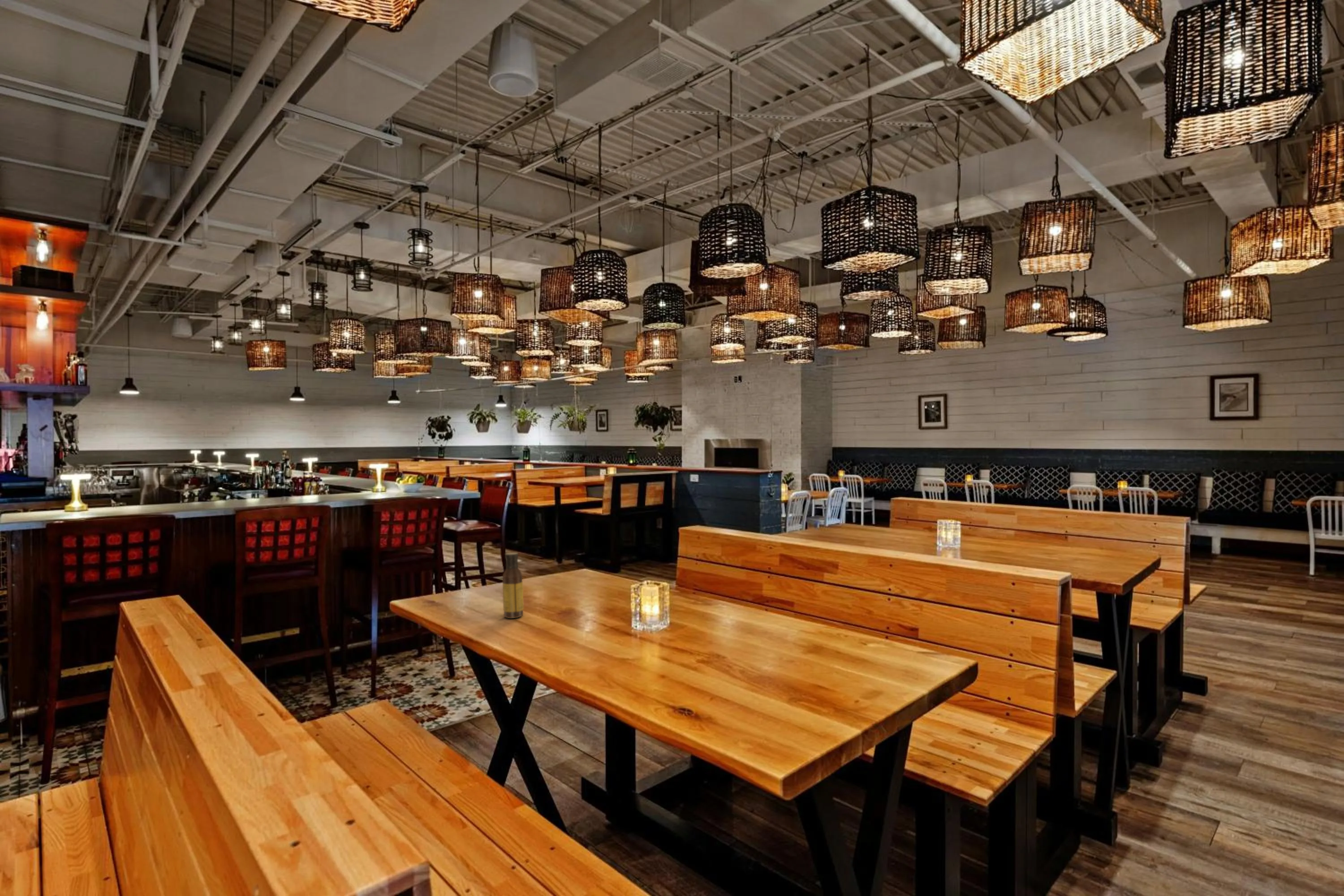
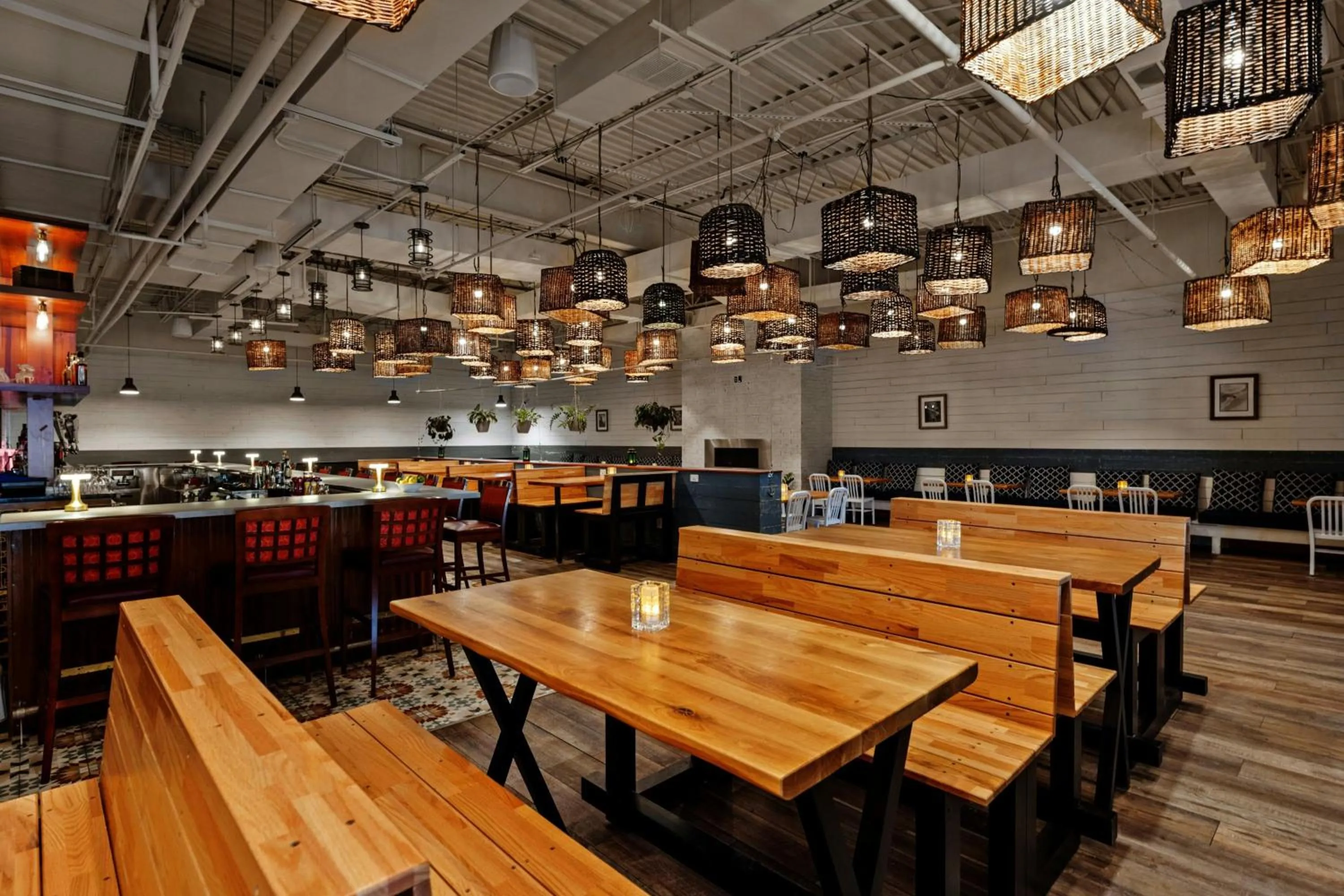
- sauce bottle [502,552,524,619]
